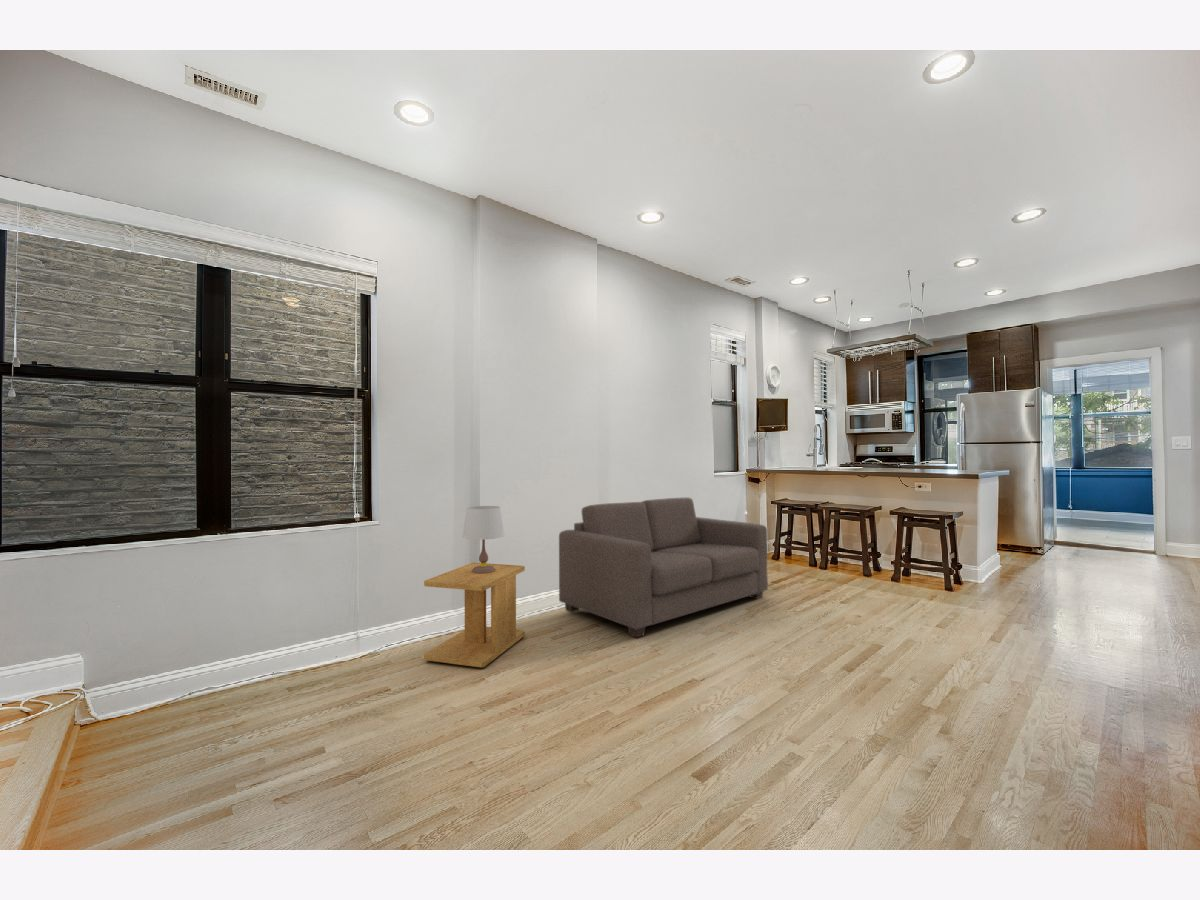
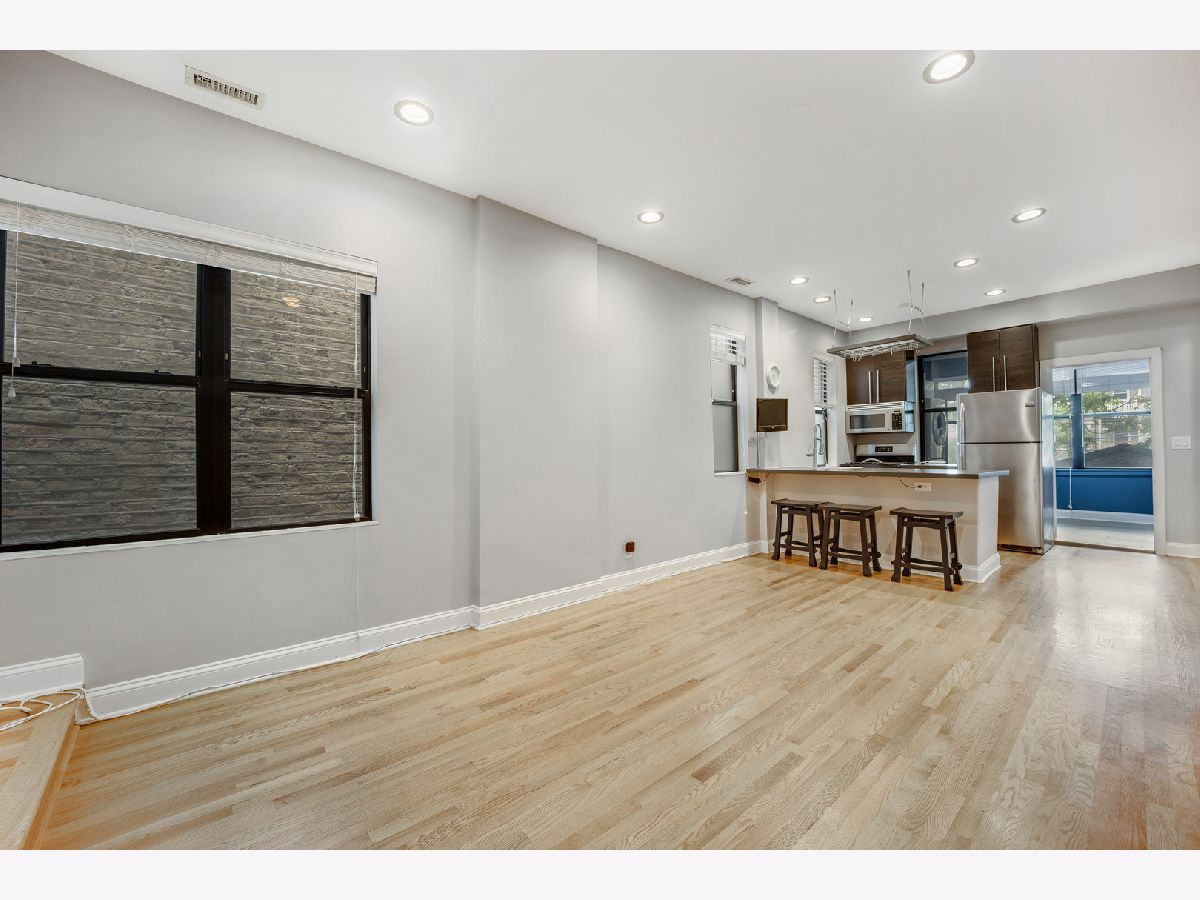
- sofa [558,497,769,639]
- side table [423,562,526,668]
- table lamp [461,505,505,573]
